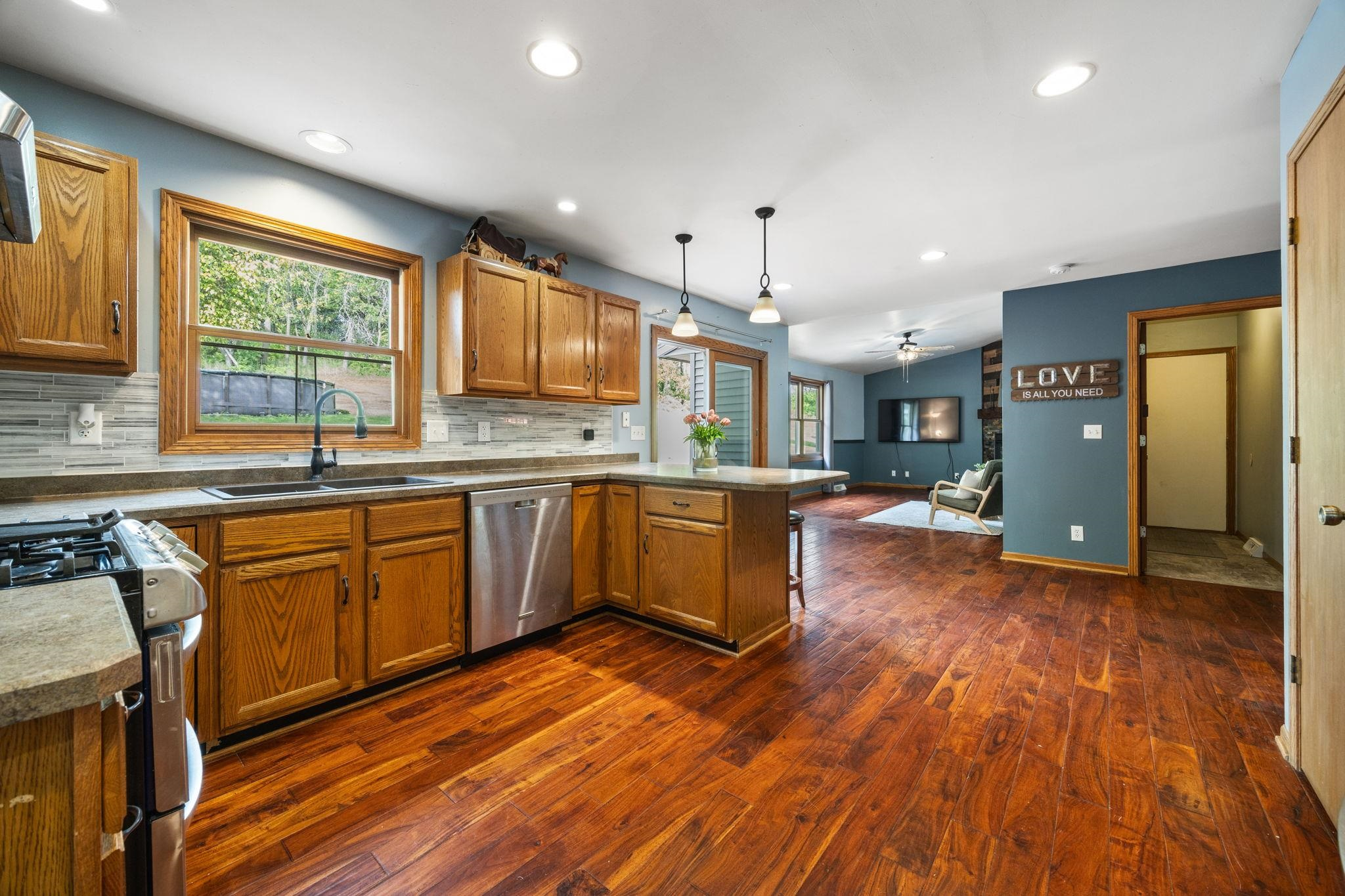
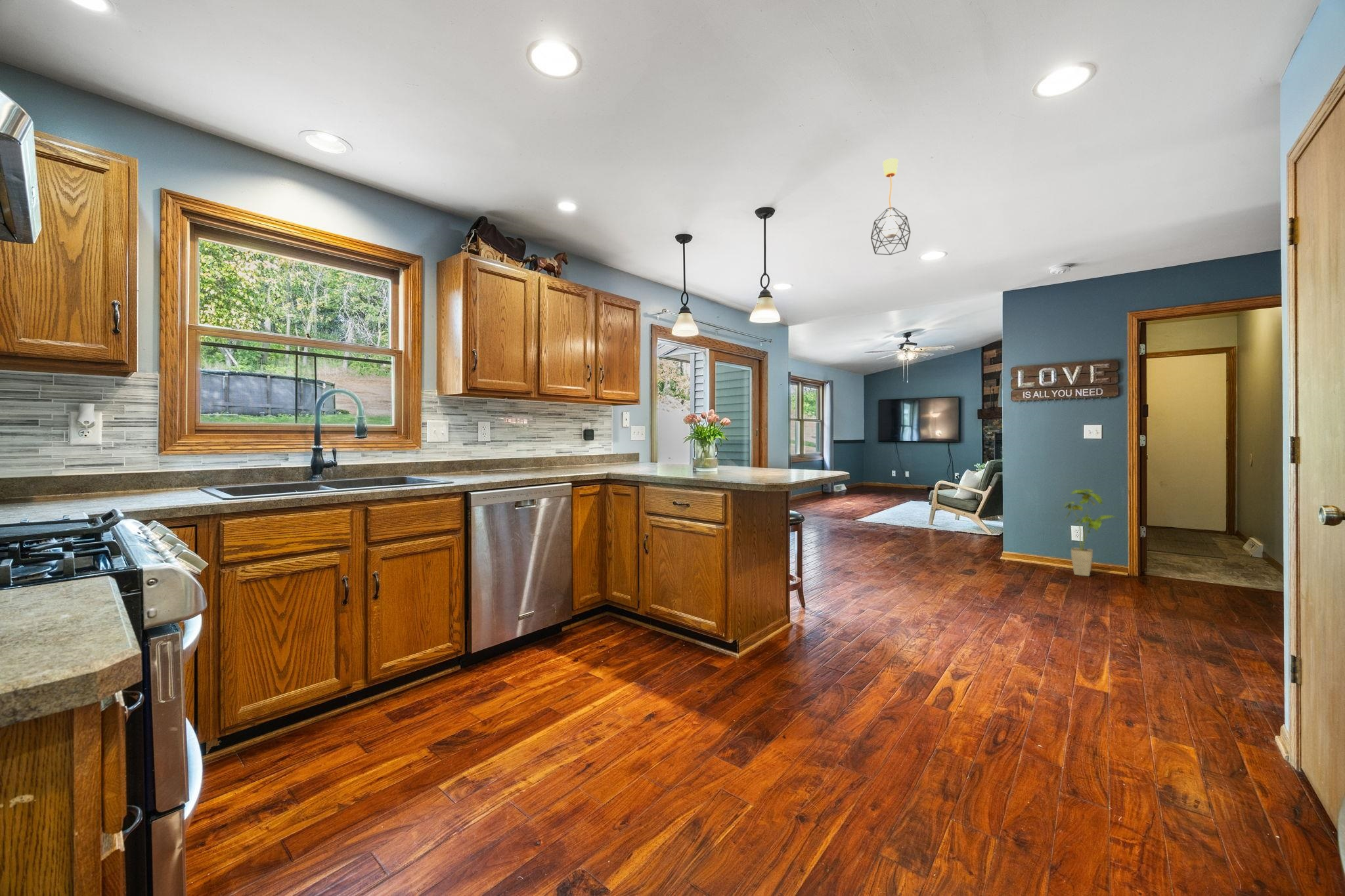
+ pendant light [870,158,911,255]
+ house plant [1061,488,1120,577]
